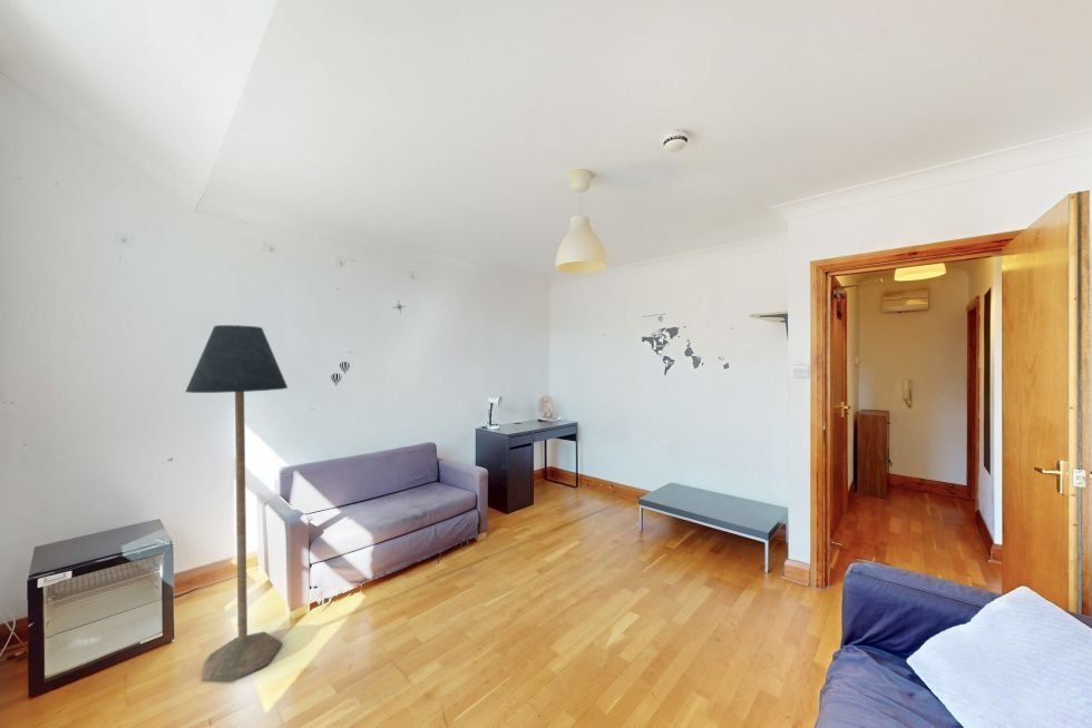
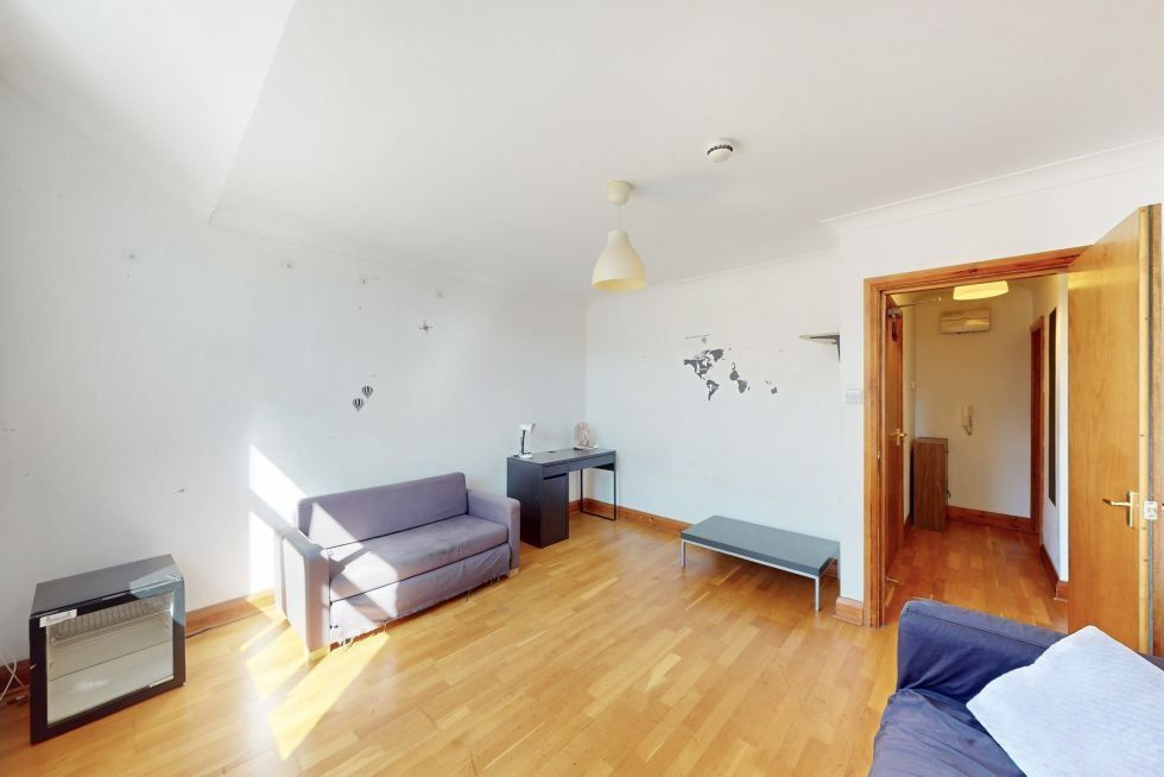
- floor lamp [184,324,289,682]
